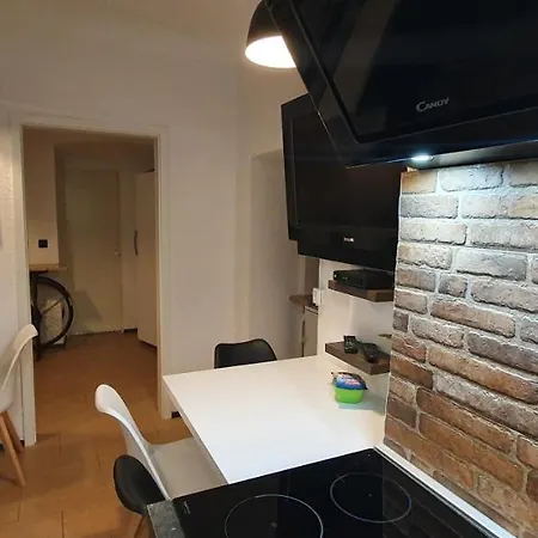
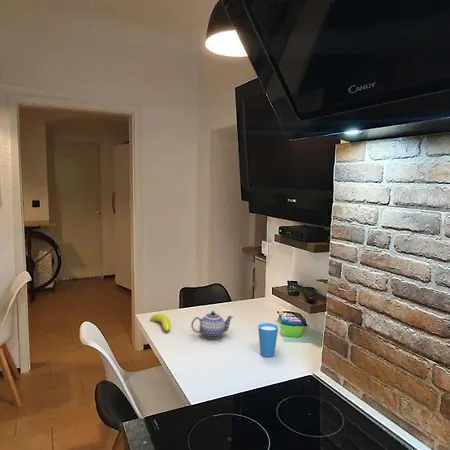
+ cup [257,322,279,358]
+ banana [149,313,171,332]
+ teapot [190,310,234,340]
